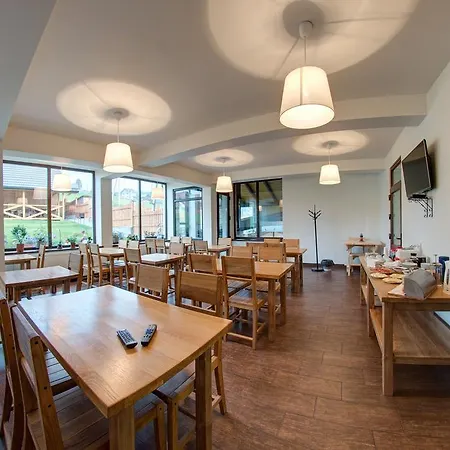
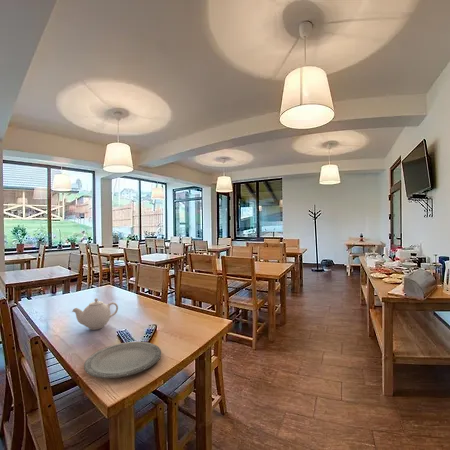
+ teapot [71,297,119,331]
+ plate [83,341,162,379]
